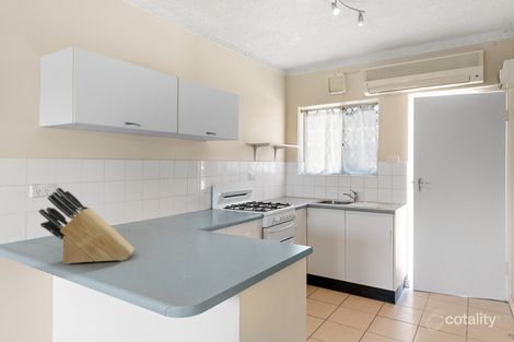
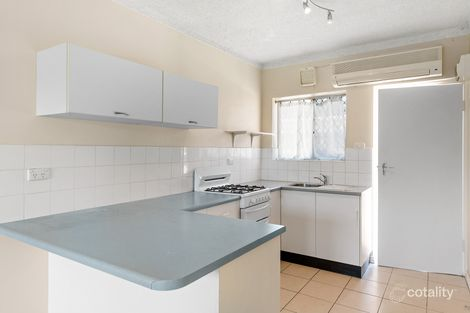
- knife block [37,187,136,266]
